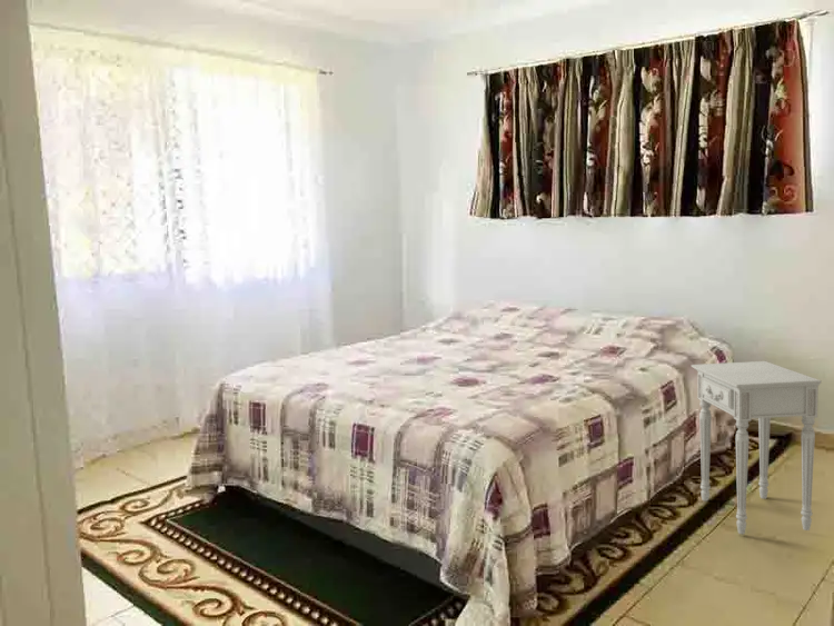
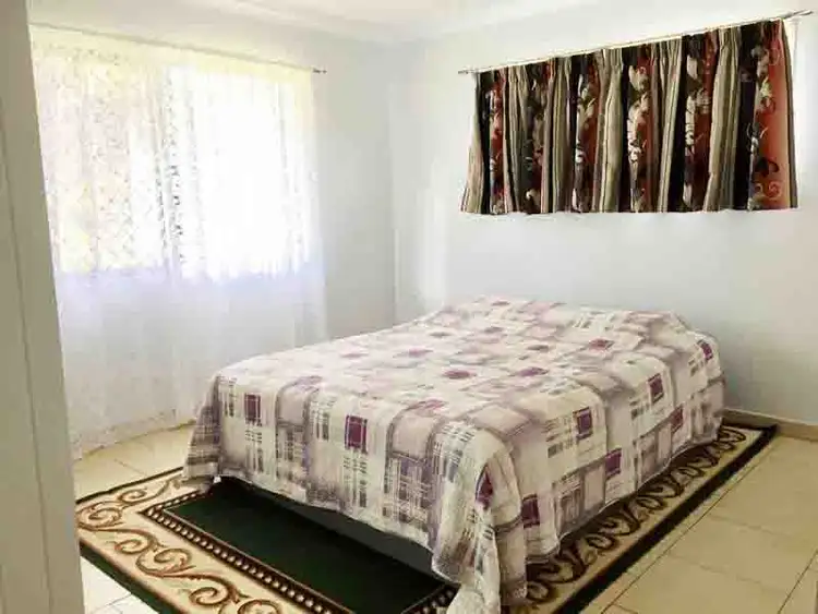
- nightstand [691,360,823,535]
